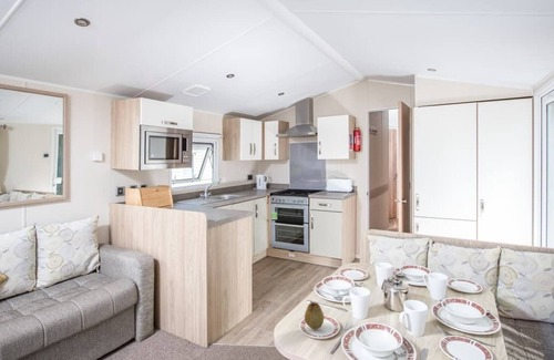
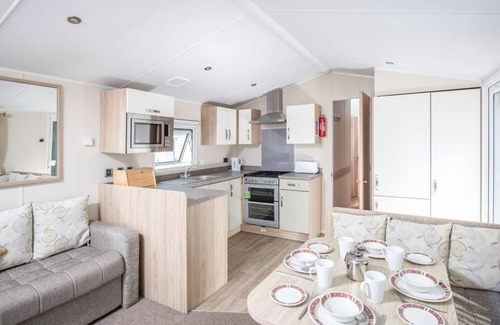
- fruit [304,300,325,330]
